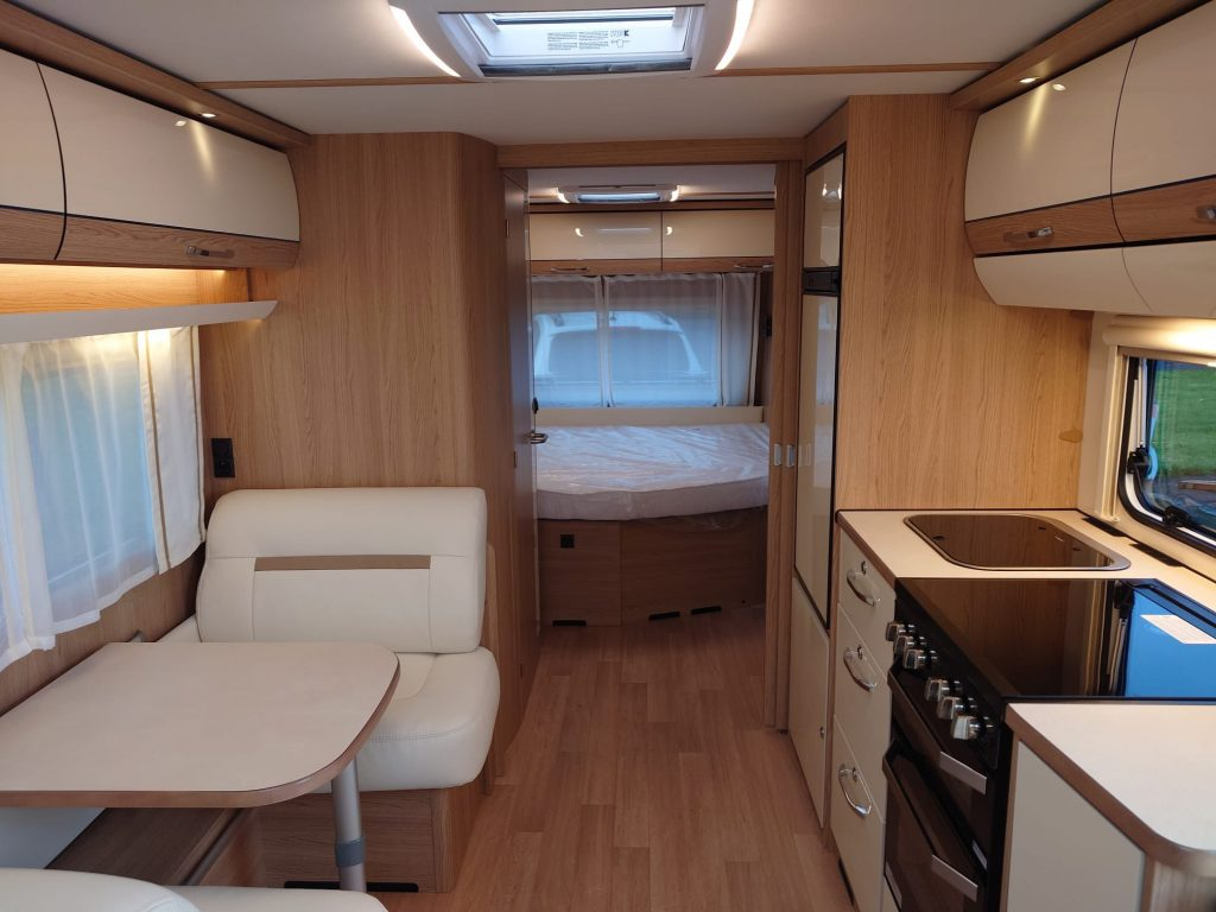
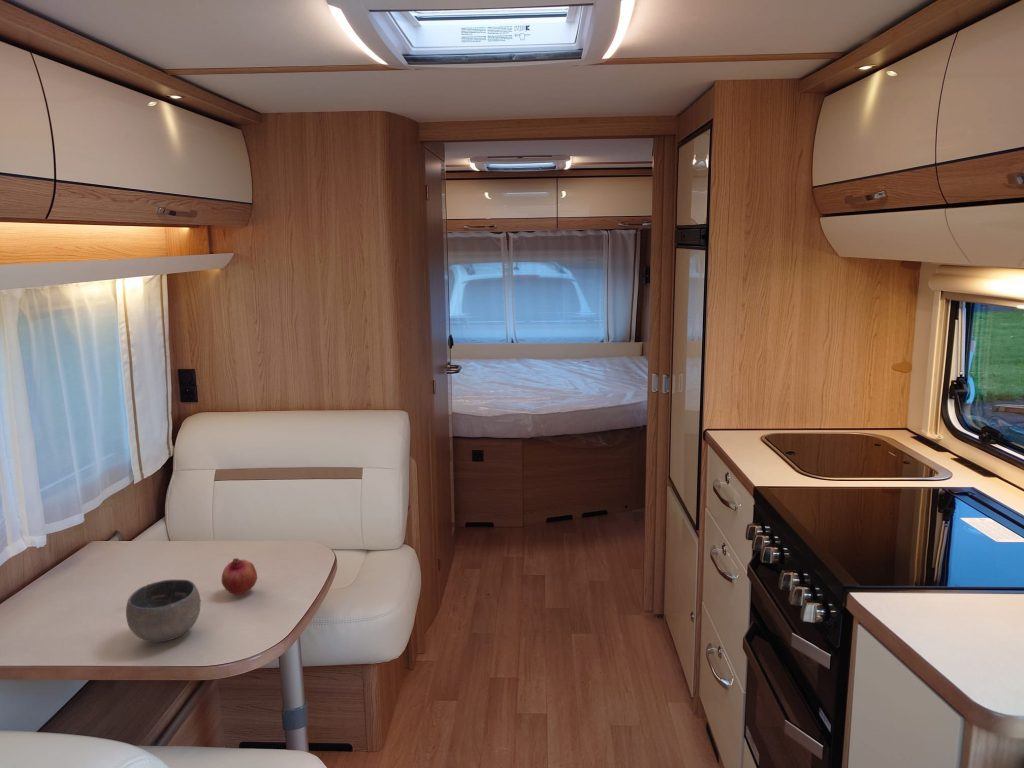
+ fruit [221,557,258,595]
+ bowl [125,578,201,643]
